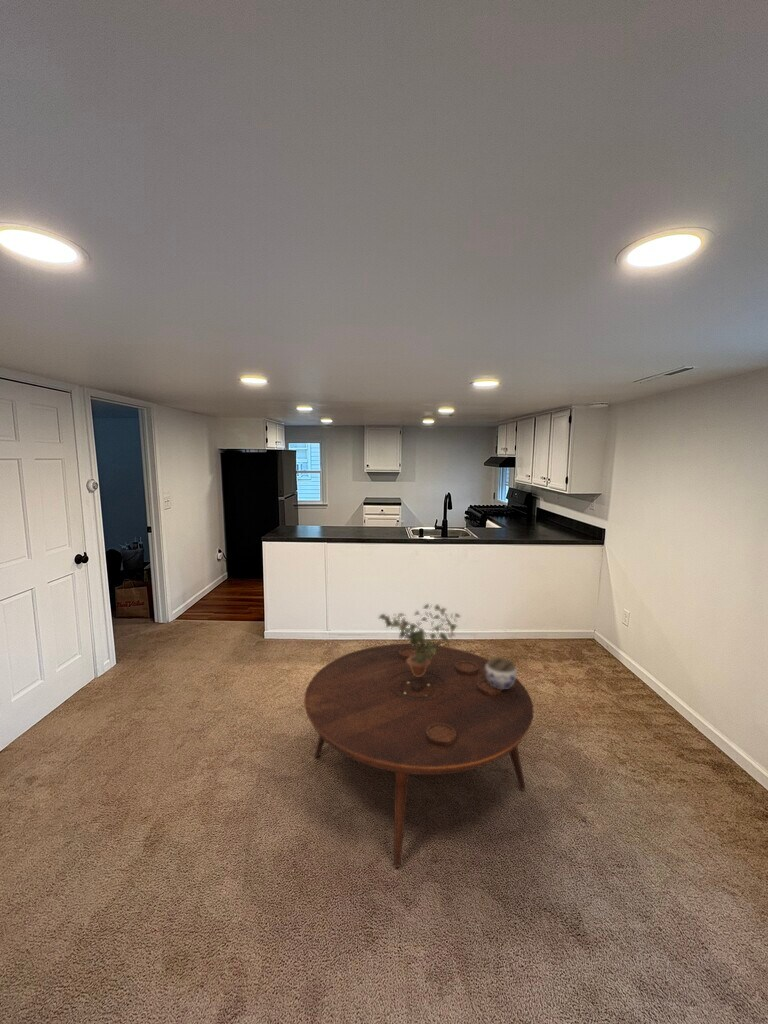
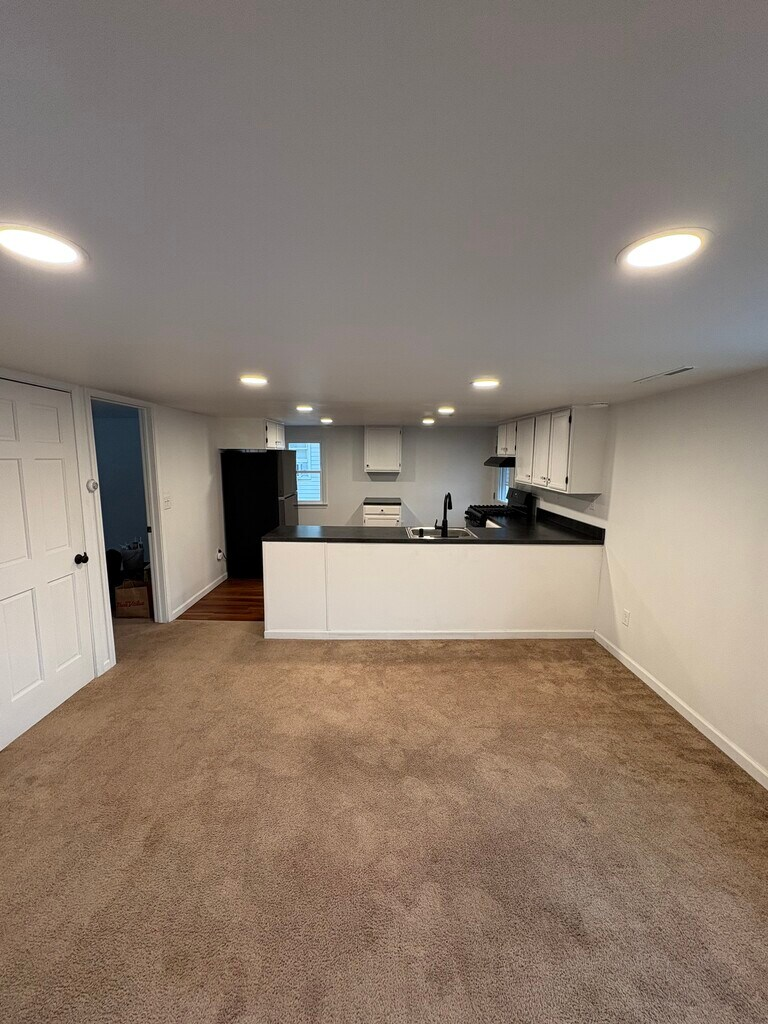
- potted plant [377,603,462,677]
- coffee table [303,643,535,868]
- jar [486,657,518,689]
